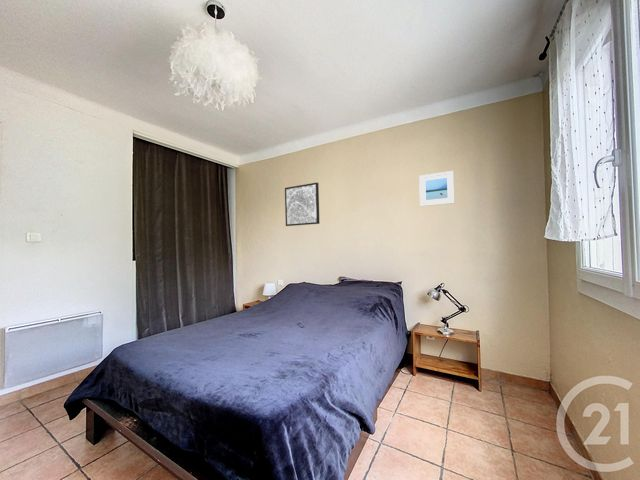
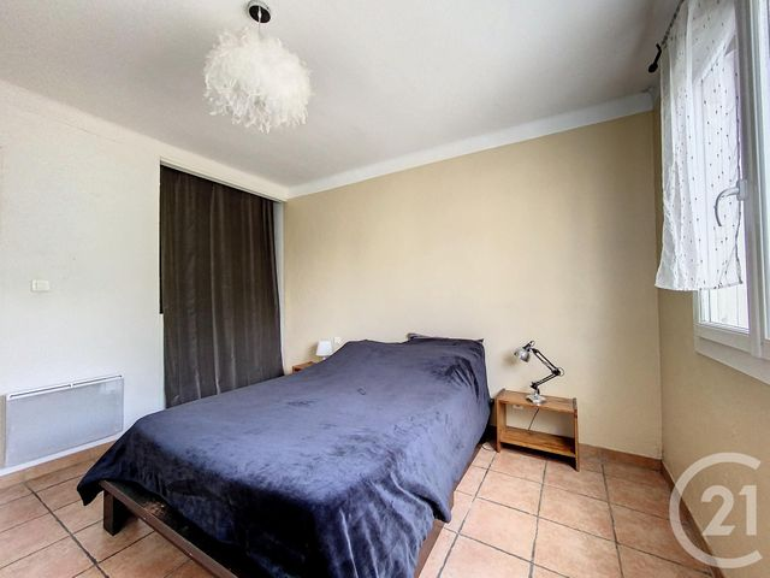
- wall art [284,181,320,227]
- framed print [418,170,455,207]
